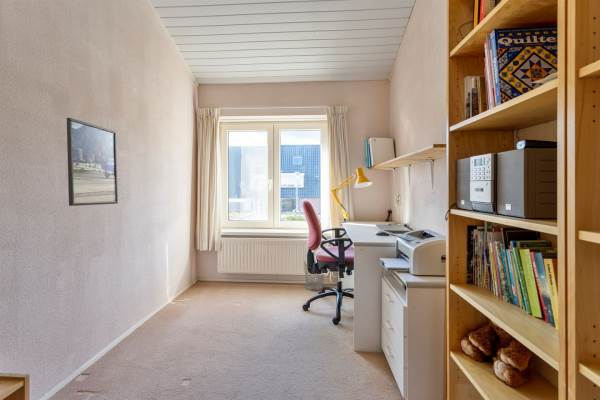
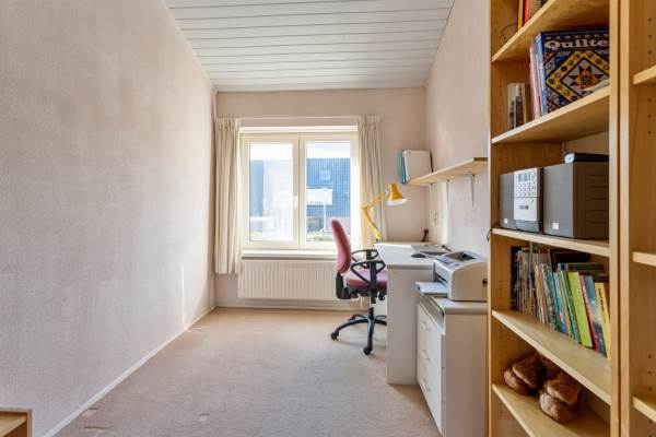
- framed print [66,117,119,207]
- wastebasket [303,260,325,291]
